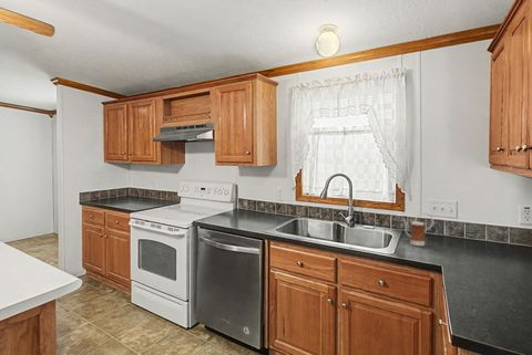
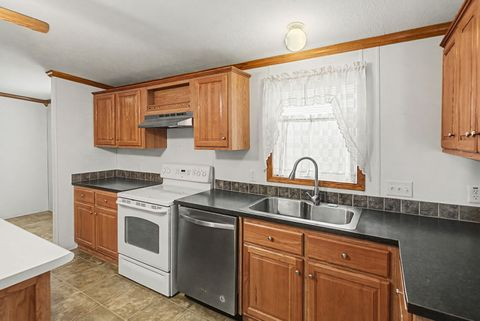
- kettle [401,212,434,247]
